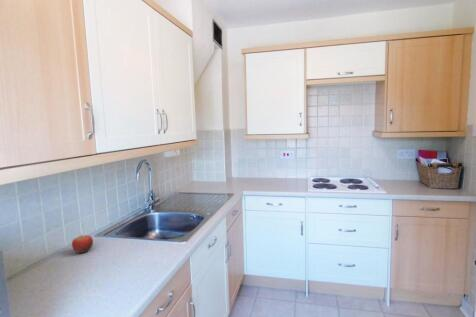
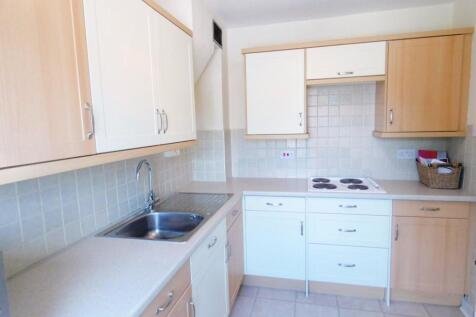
- fruit [71,234,94,254]
